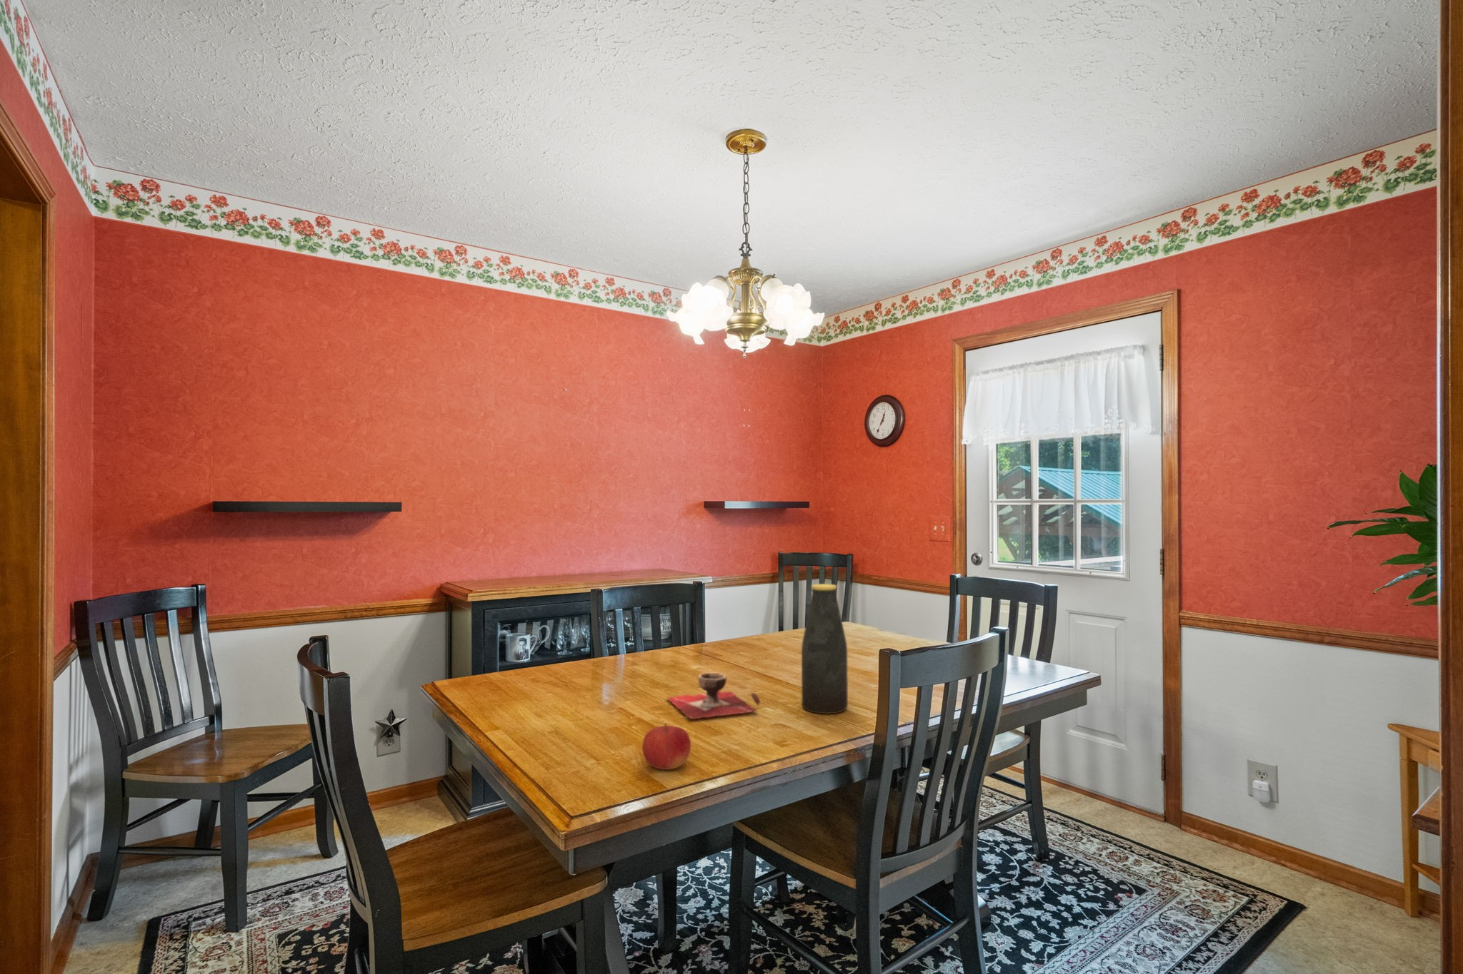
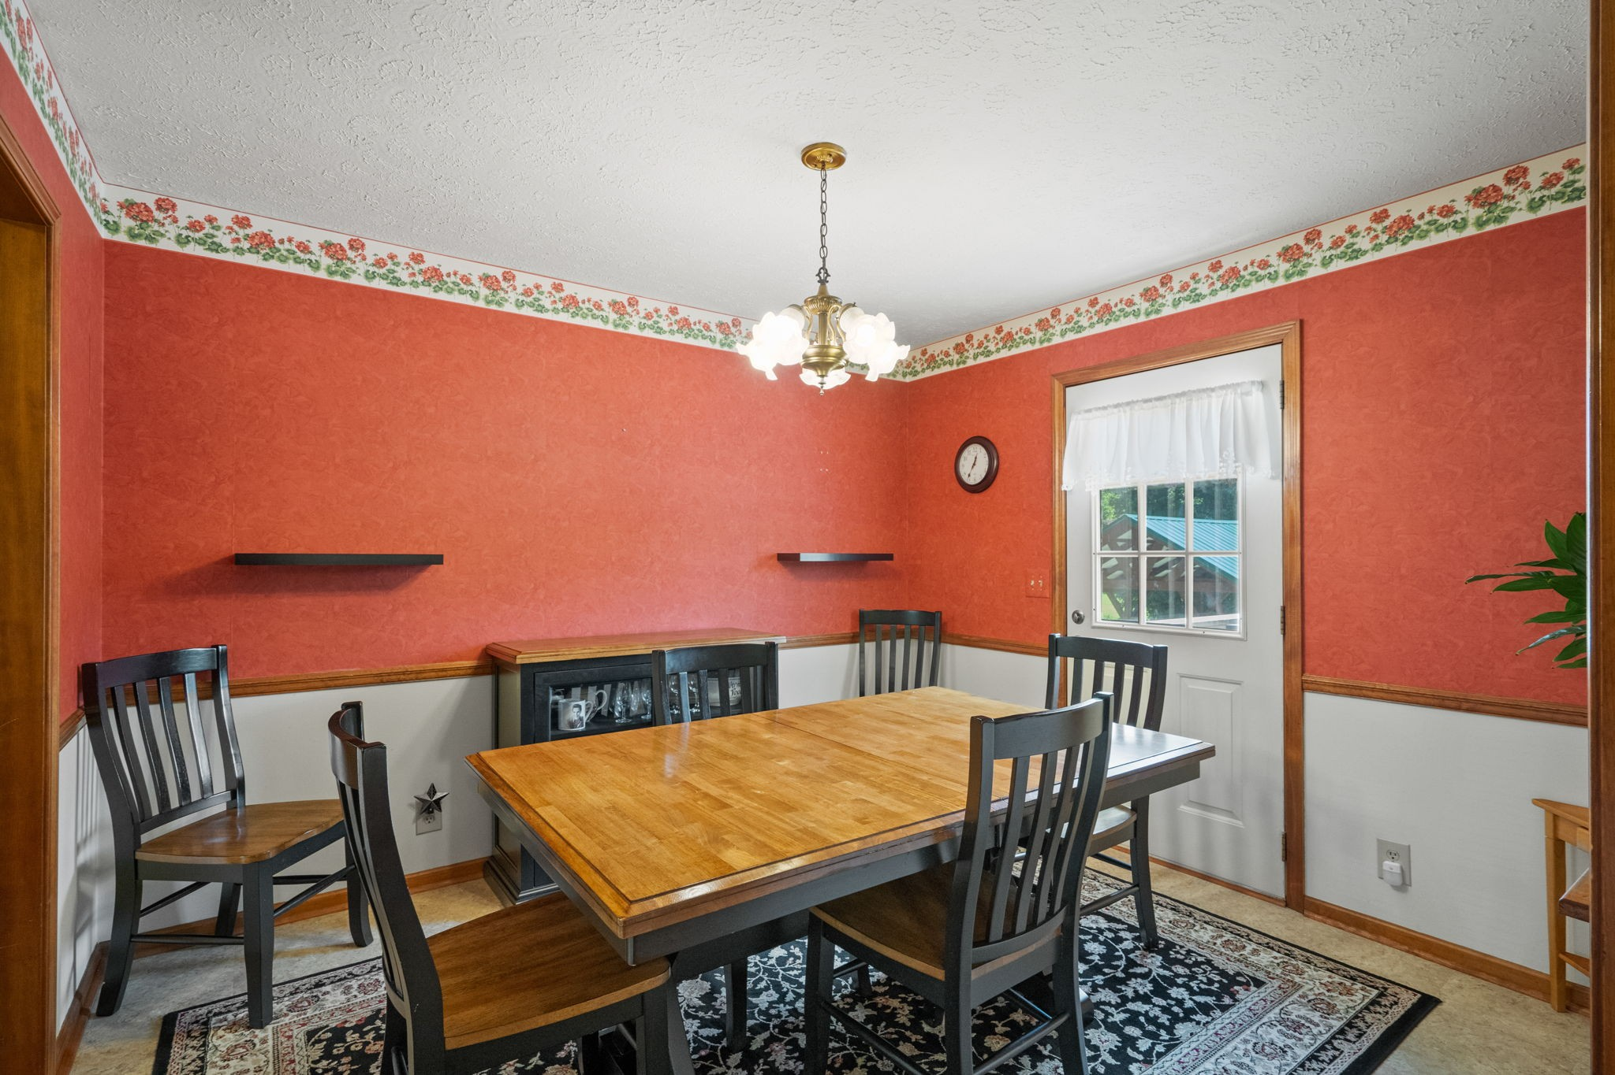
- bottle [801,583,848,715]
- decorative bowl [666,672,760,720]
- fruit [642,722,692,771]
